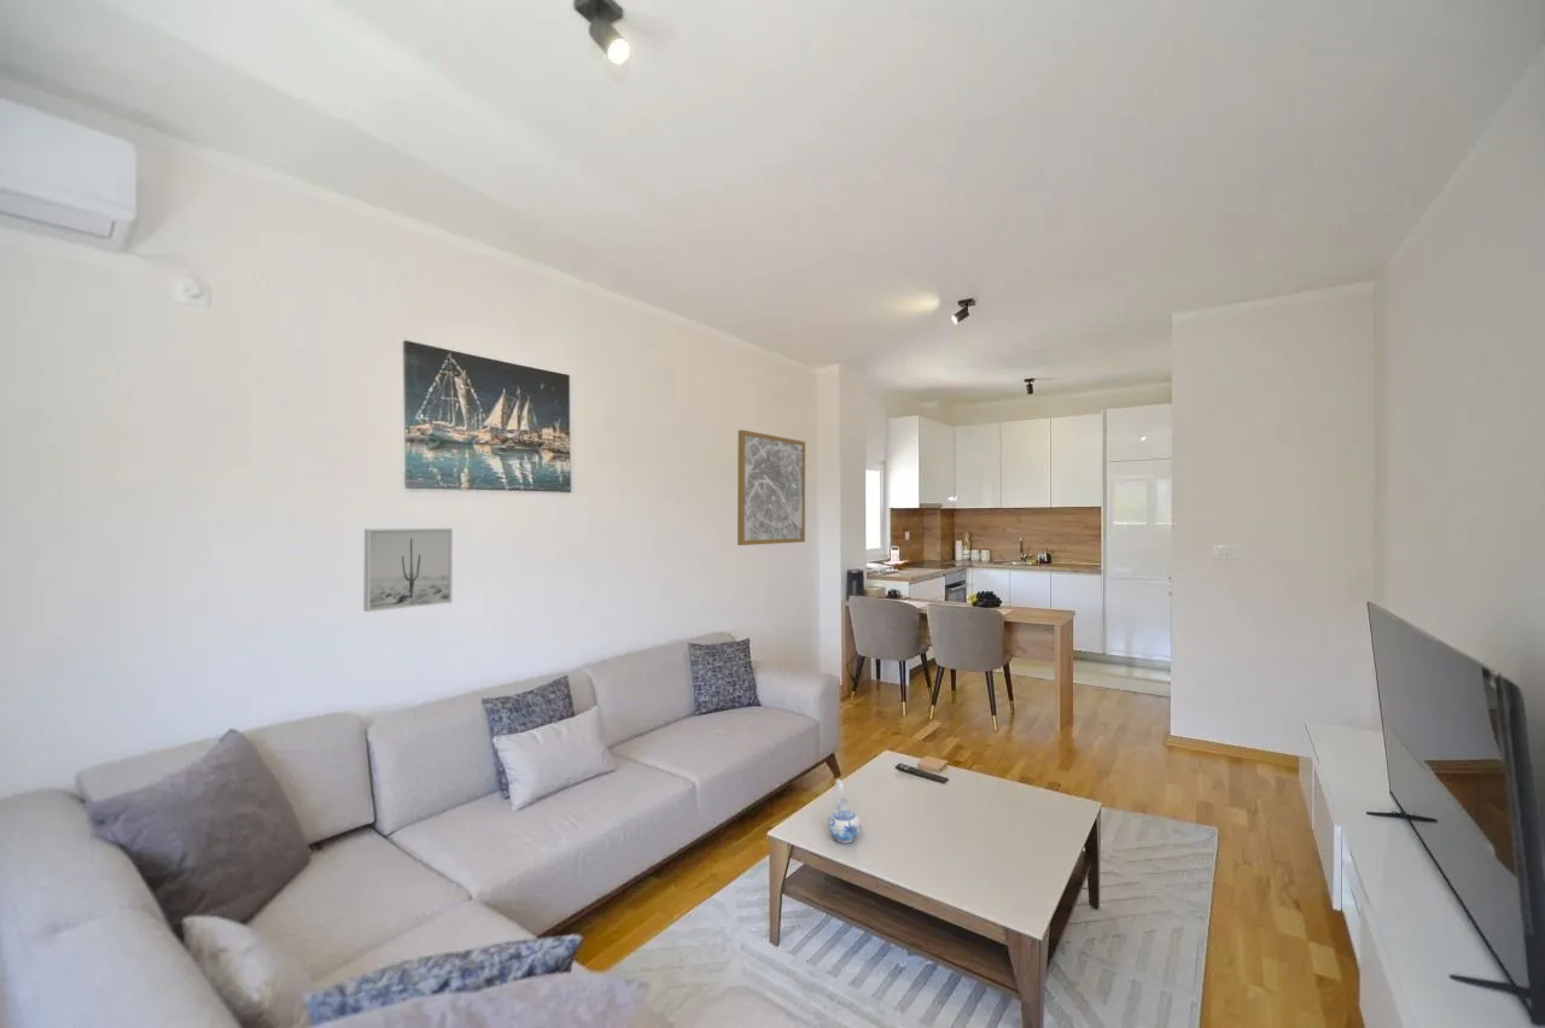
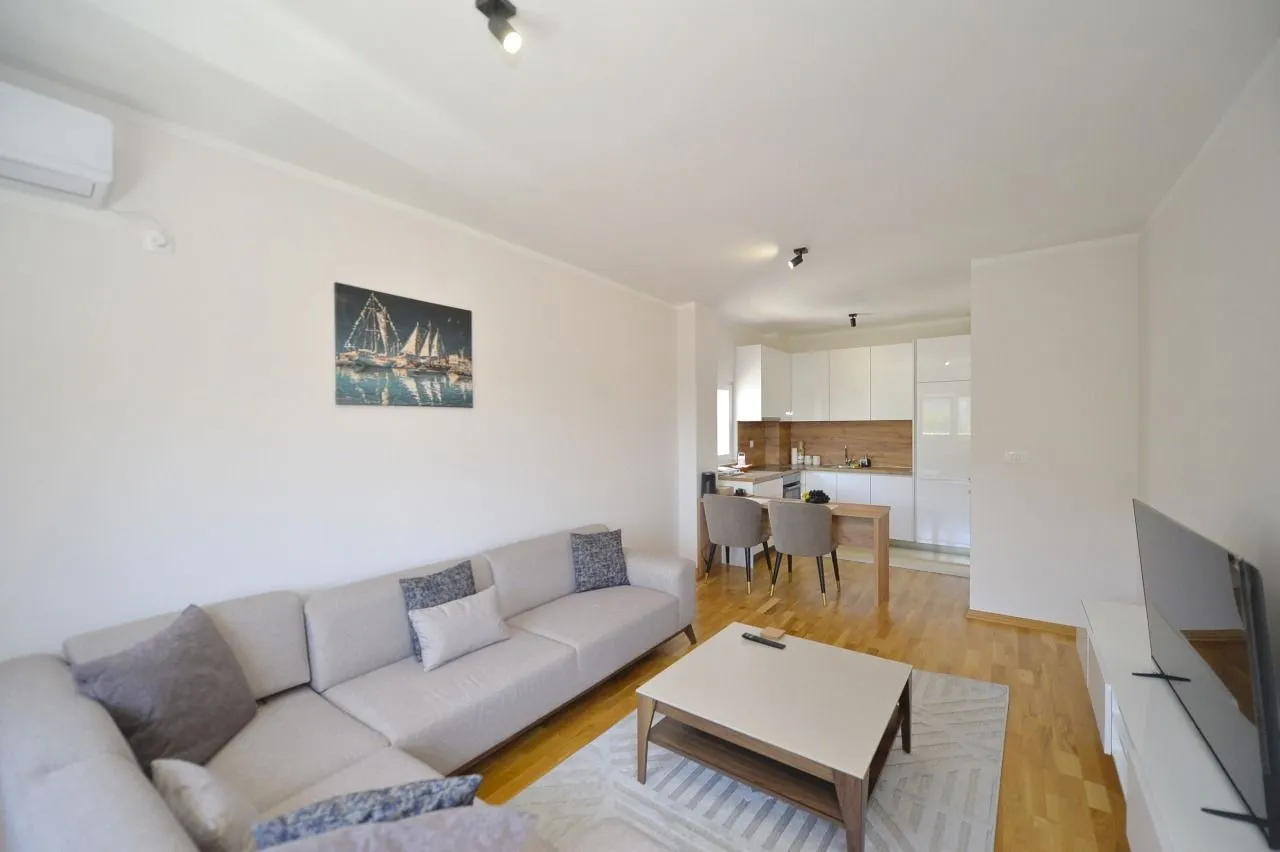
- ceramic pitcher [827,778,862,845]
- wall art [362,527,454,613]
- wall art [736,428,806,547]
